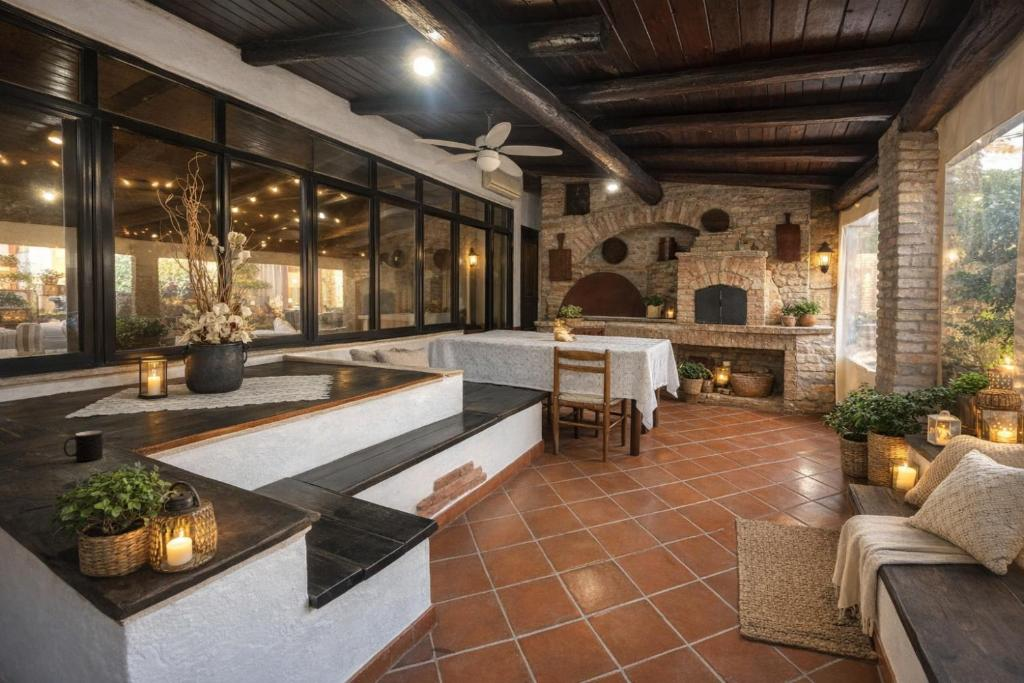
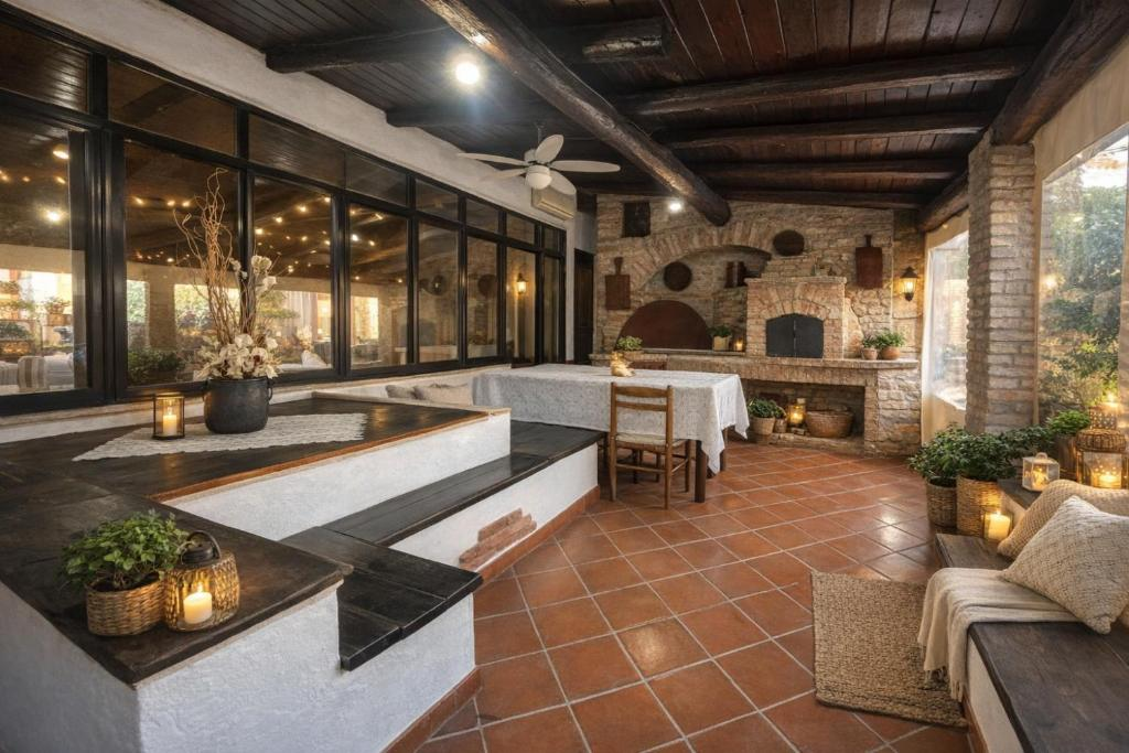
- cup [63,430,104,462]
